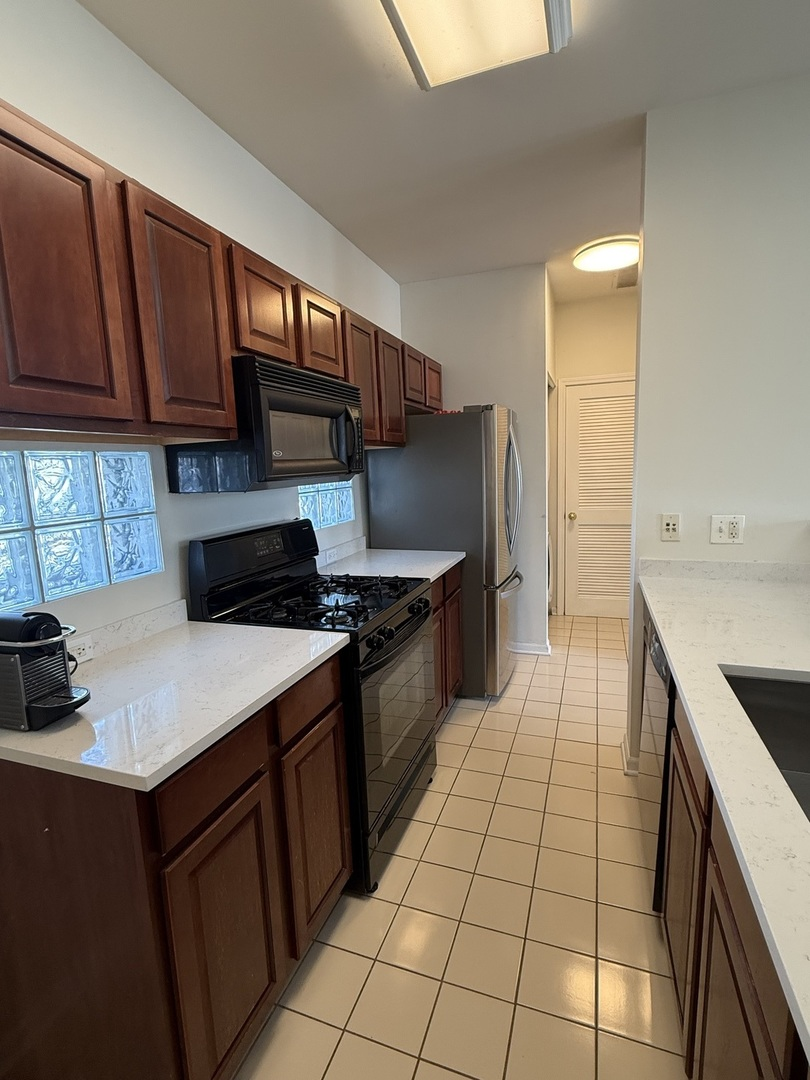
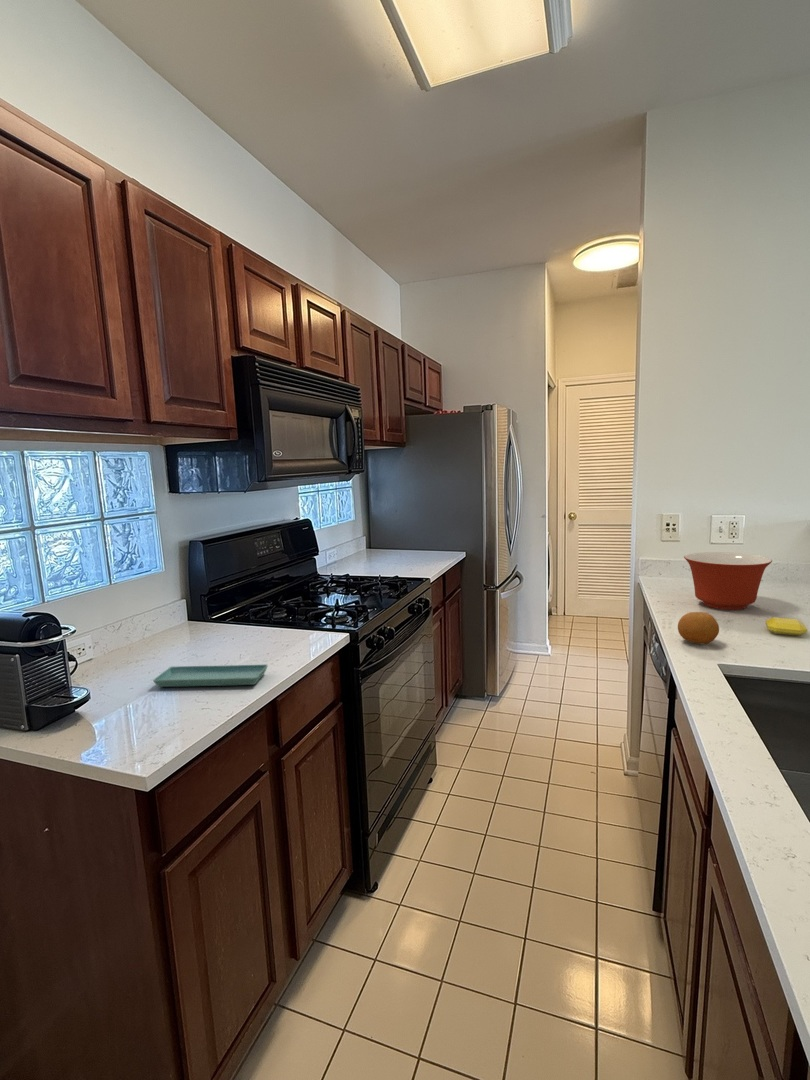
+ mixing bowl [683,551,773,611]
+ soap bar [765,616,808,637]
+ fruit [677,611,720,645]
+ saucer [152,663,269,688]
